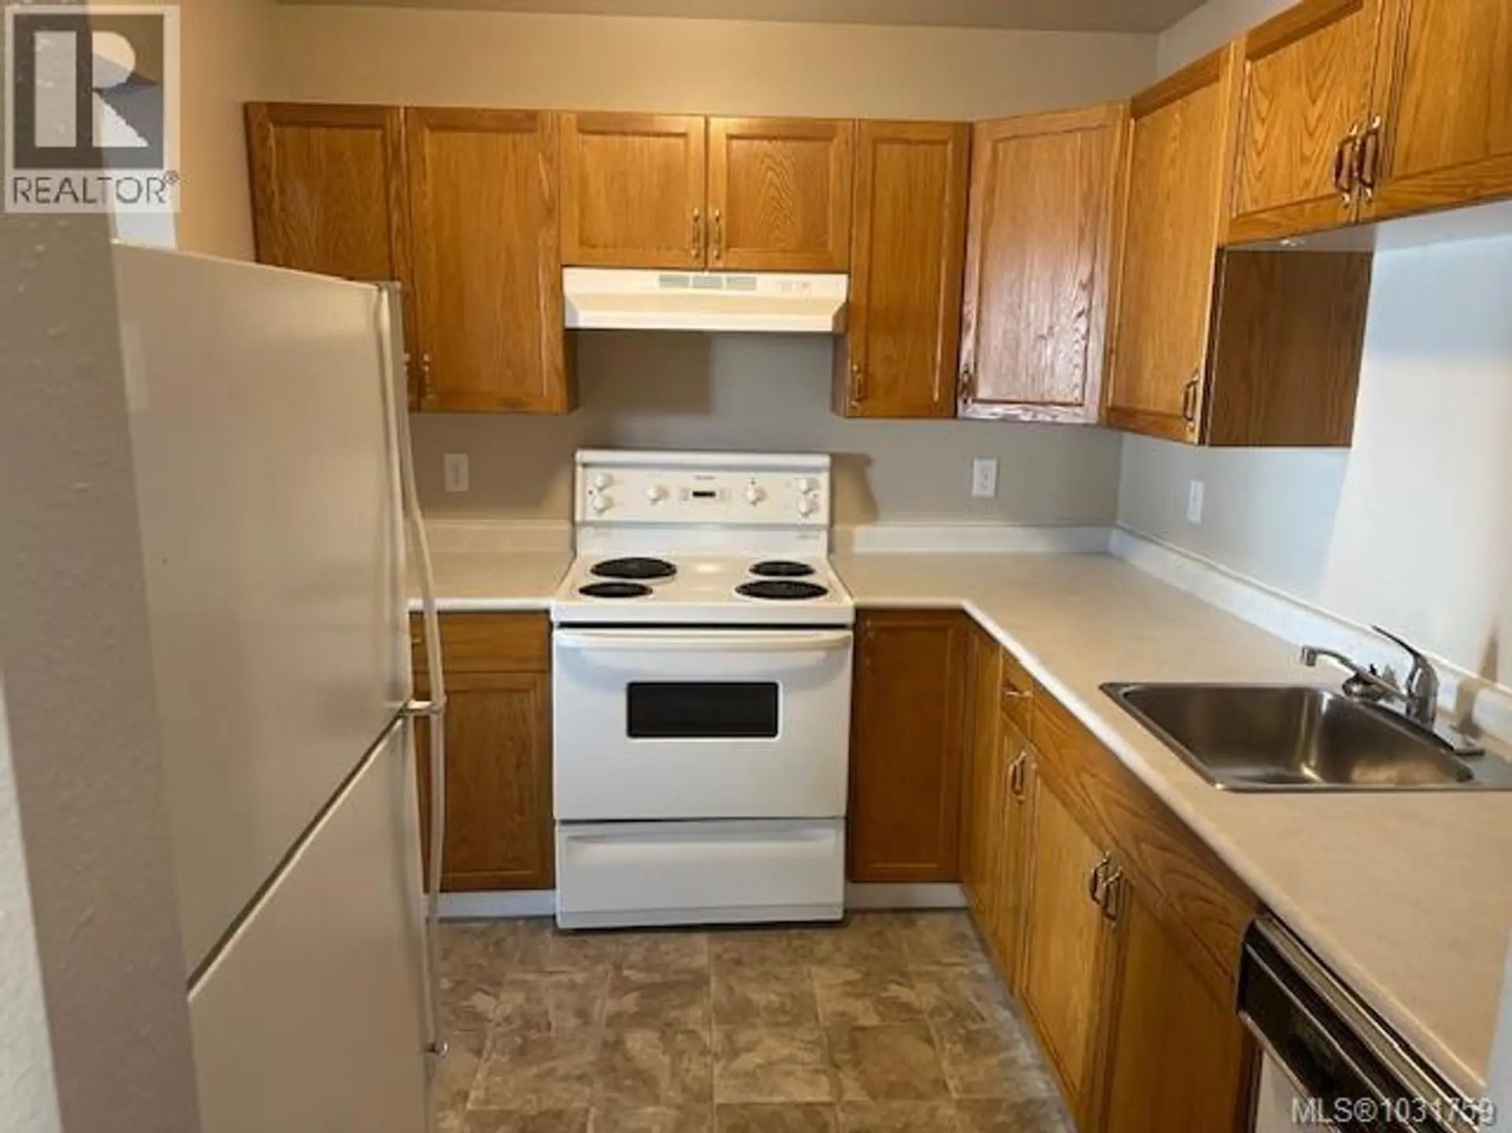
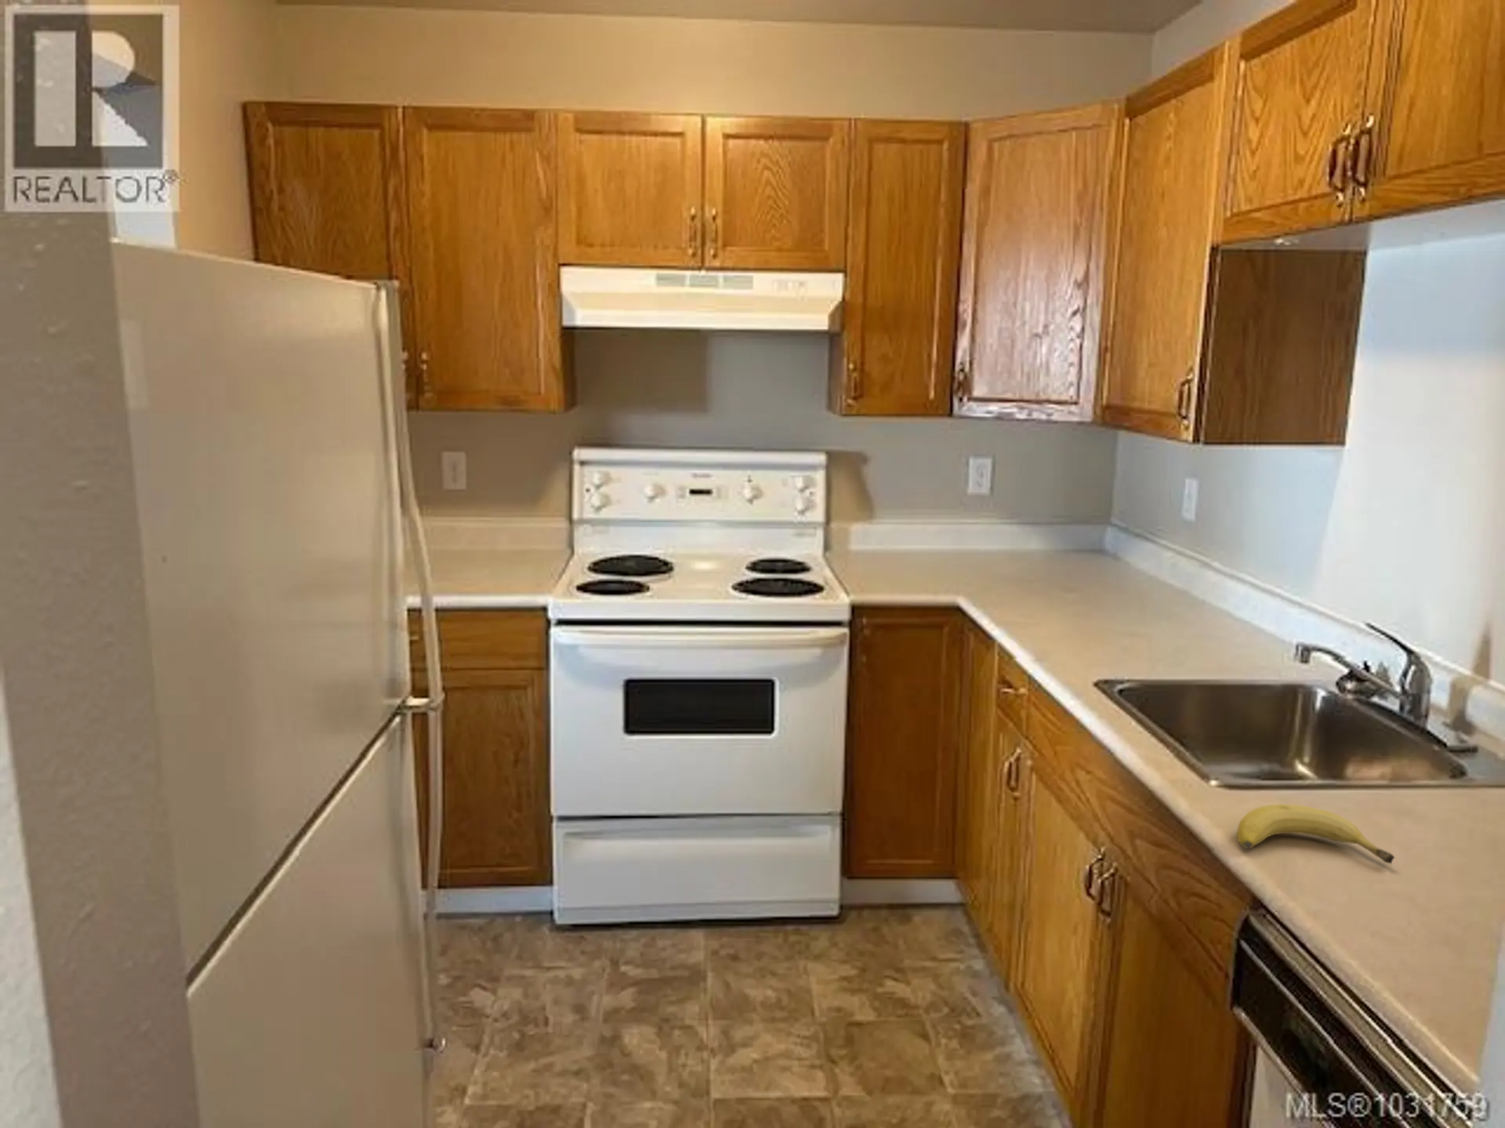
+ fruit [1236,803,1395,865]
